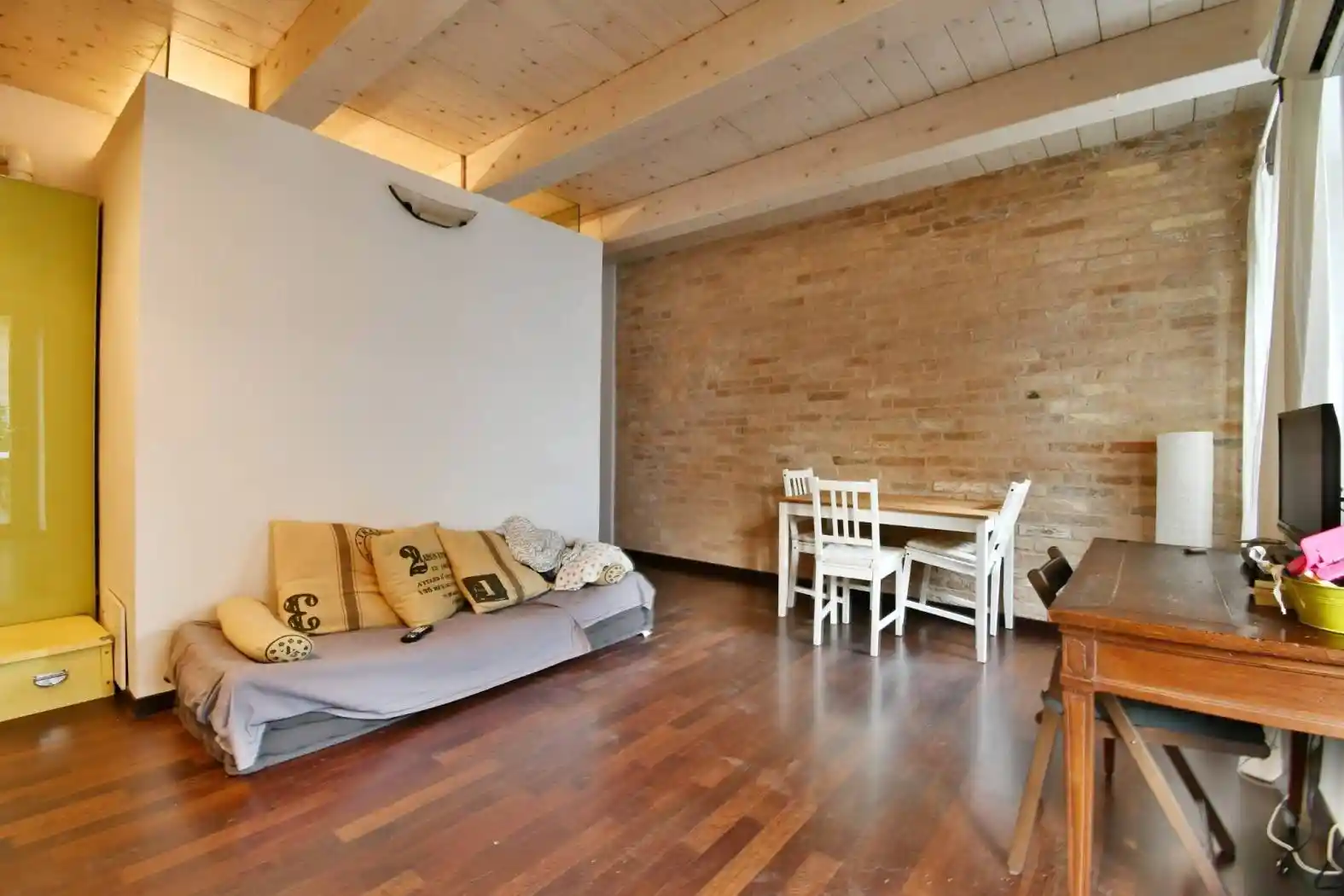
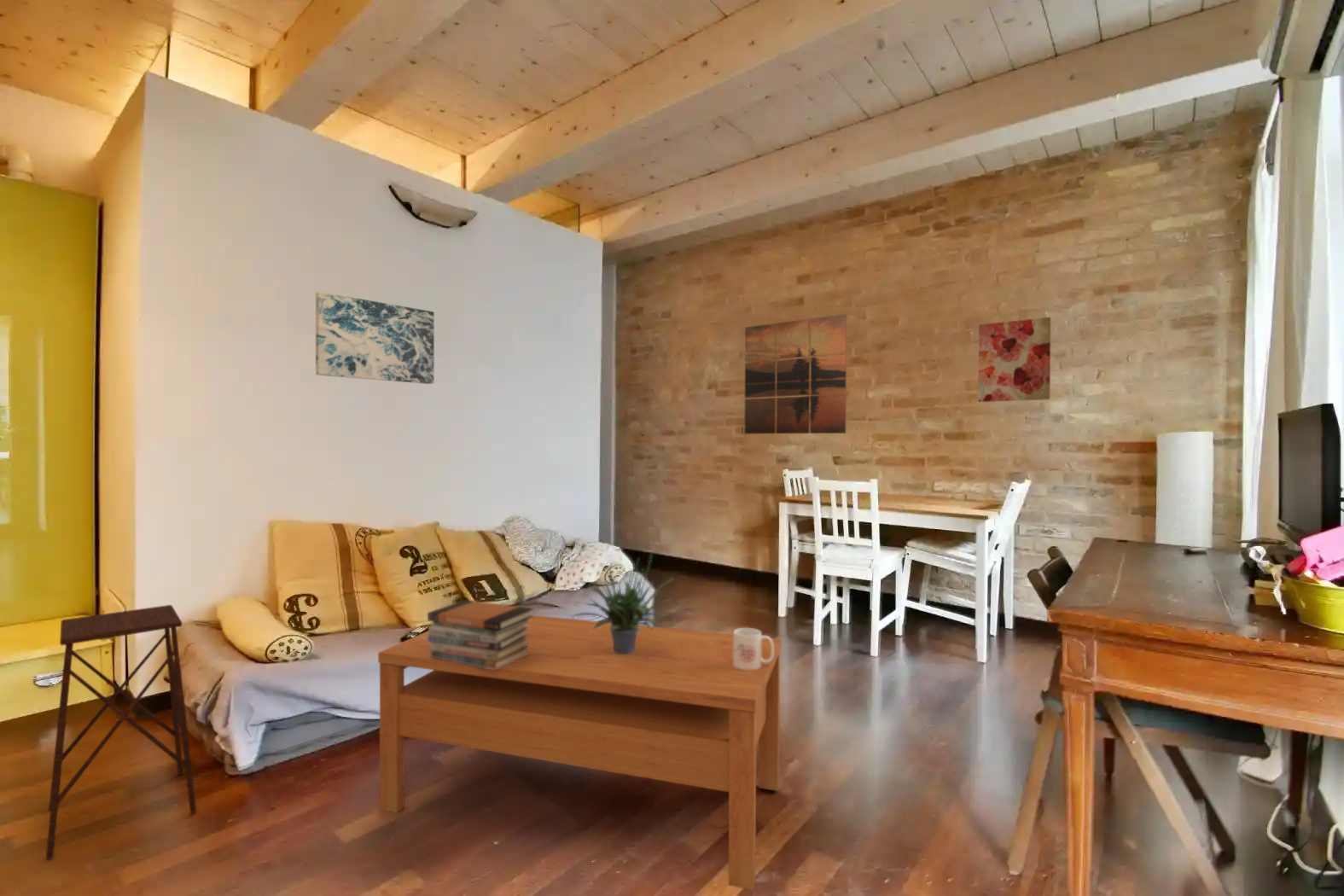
+ book stack [427,599,534,670]
+ wall art [977,317,1051,403]
+ potted plant [571,551,674,654]
+ side table [45,604,197,861]
+ wall art [744,313,848,434]
+ mug [733,627,774,670]
+ wall art [315,291,435,385]
+ coffee table [377,614,782,892]
